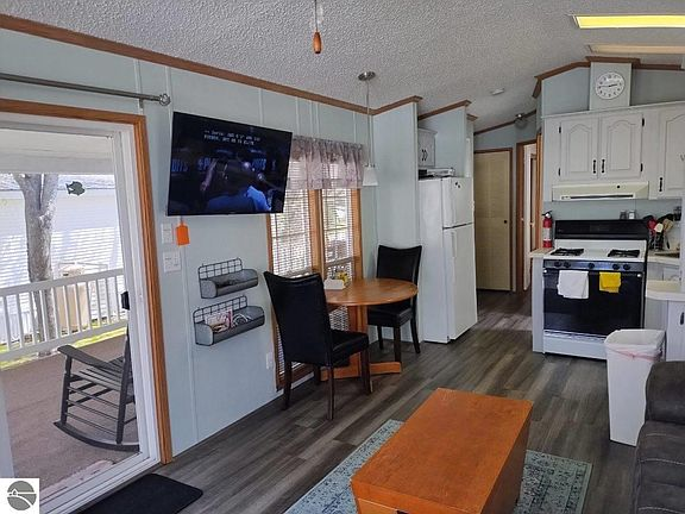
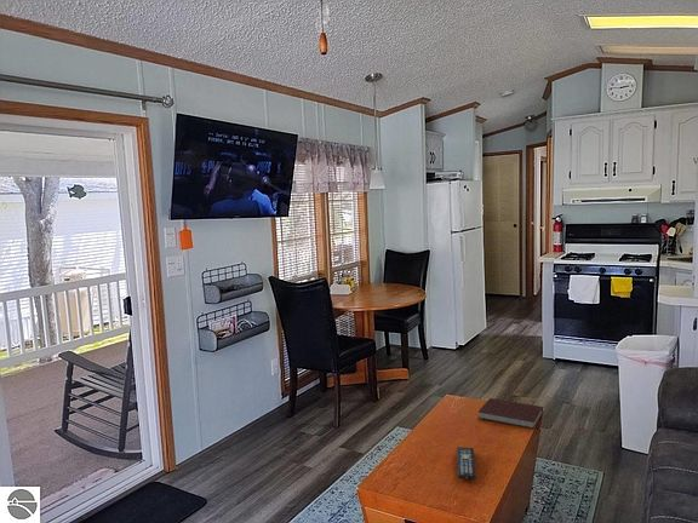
+ remote control [456,446,477,481]
+ notebook [477,397,544,430]
